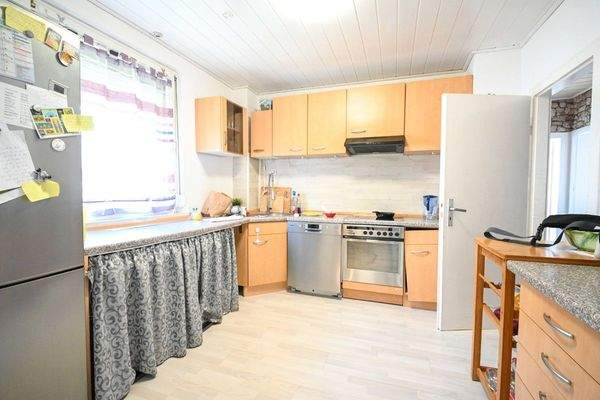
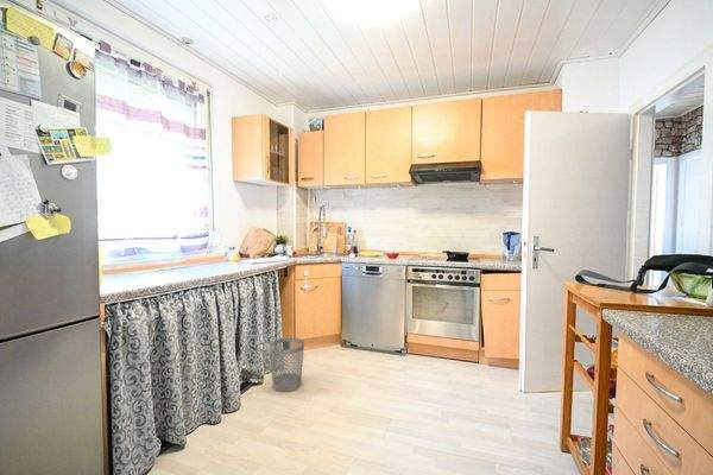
+ wastebasket [269,336,305,393]
